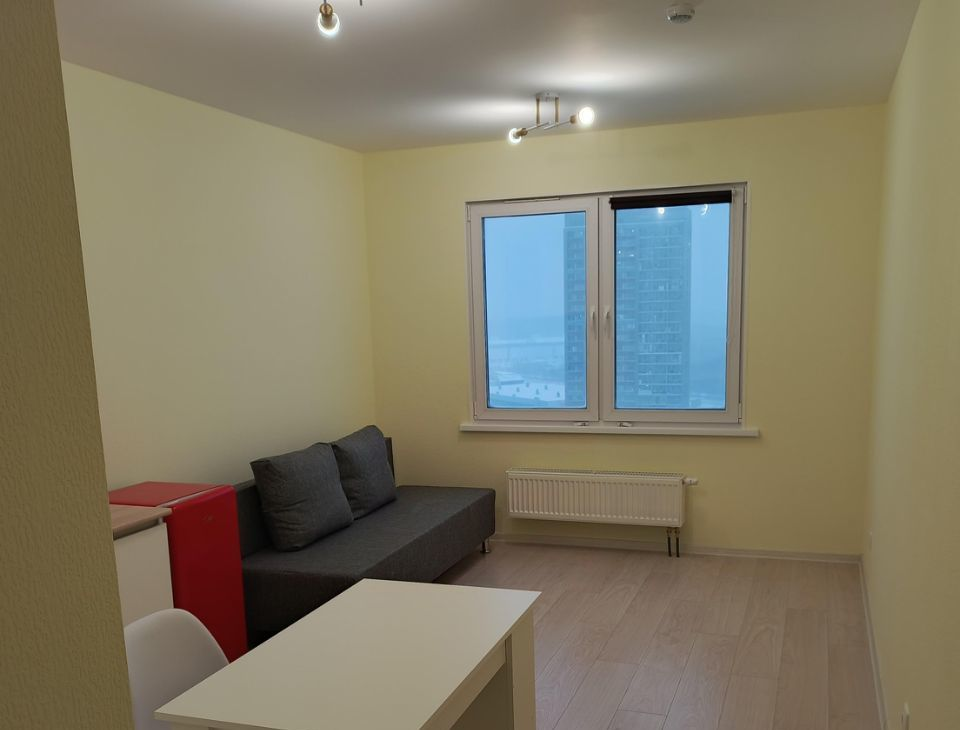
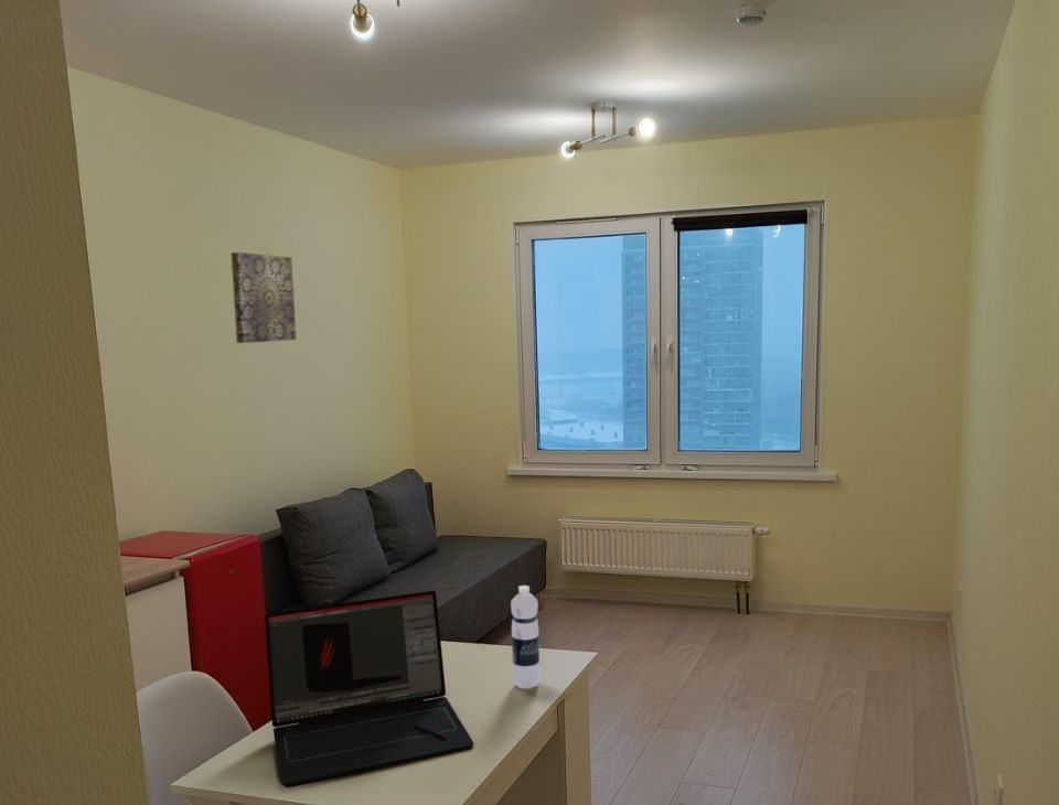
+ water bottle [510,584,542,689]
+ laptop [264,590,474,788]
+ wall art [229,251,297,344]
